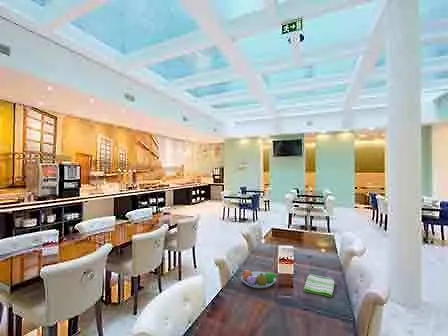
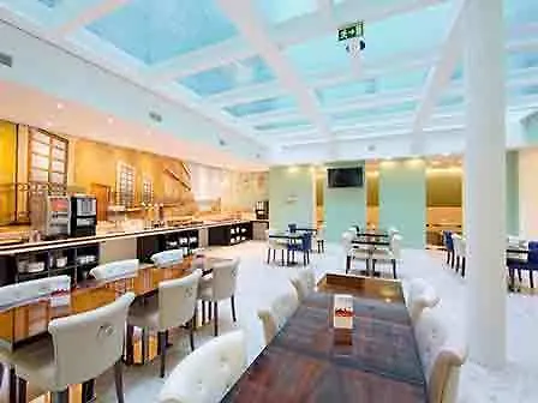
- dish towel [303,273,335,298]
- fruit bowl [240,269,280,289]
